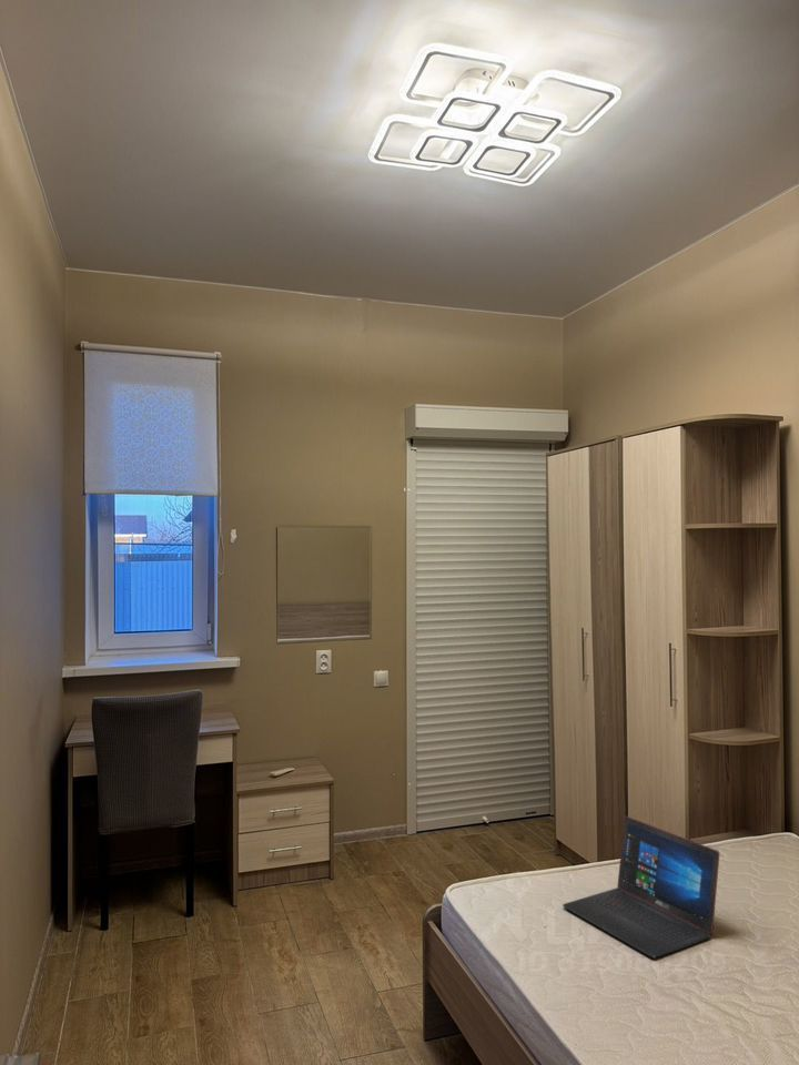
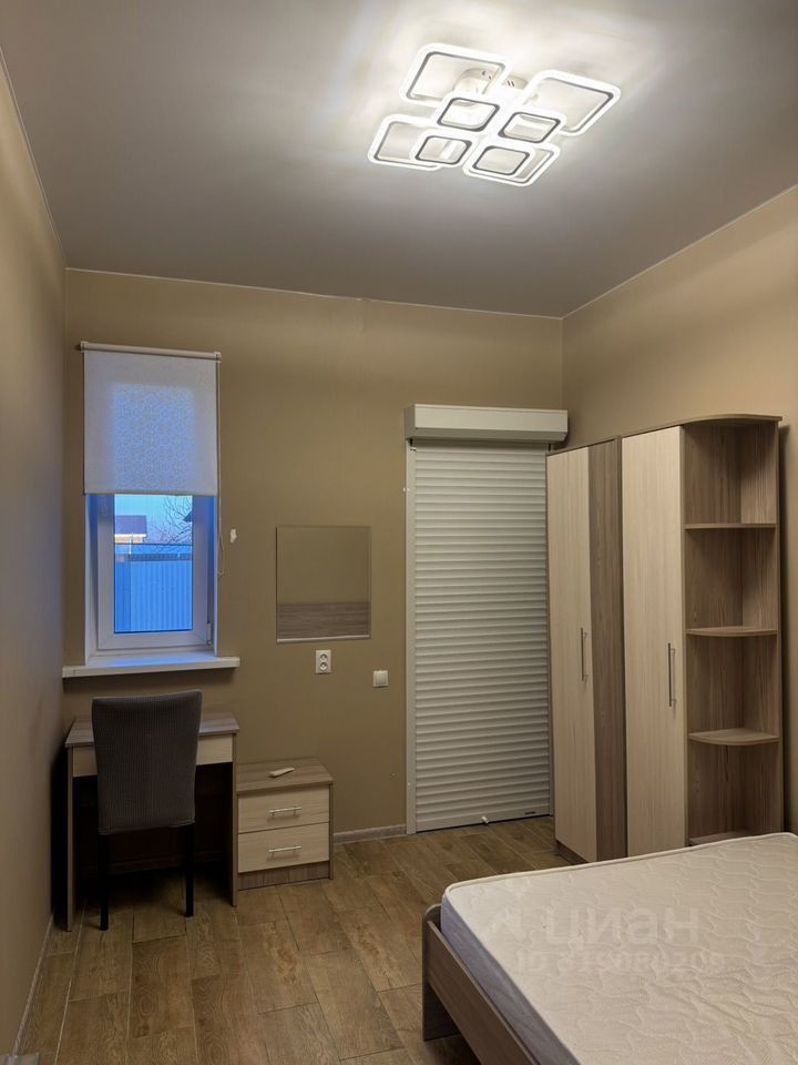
- laptop [562,815,720,958]
